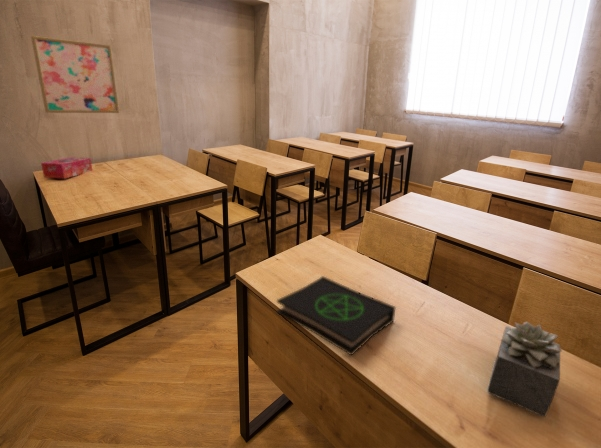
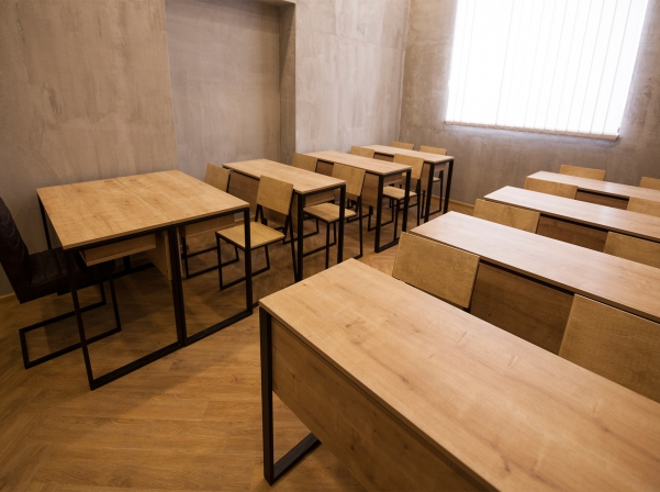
- book [276,275,397,357]
- wall art [30,35,120,114]
- succulent plant [486,321,563,418]
- tissue box [40,156,93,180]
